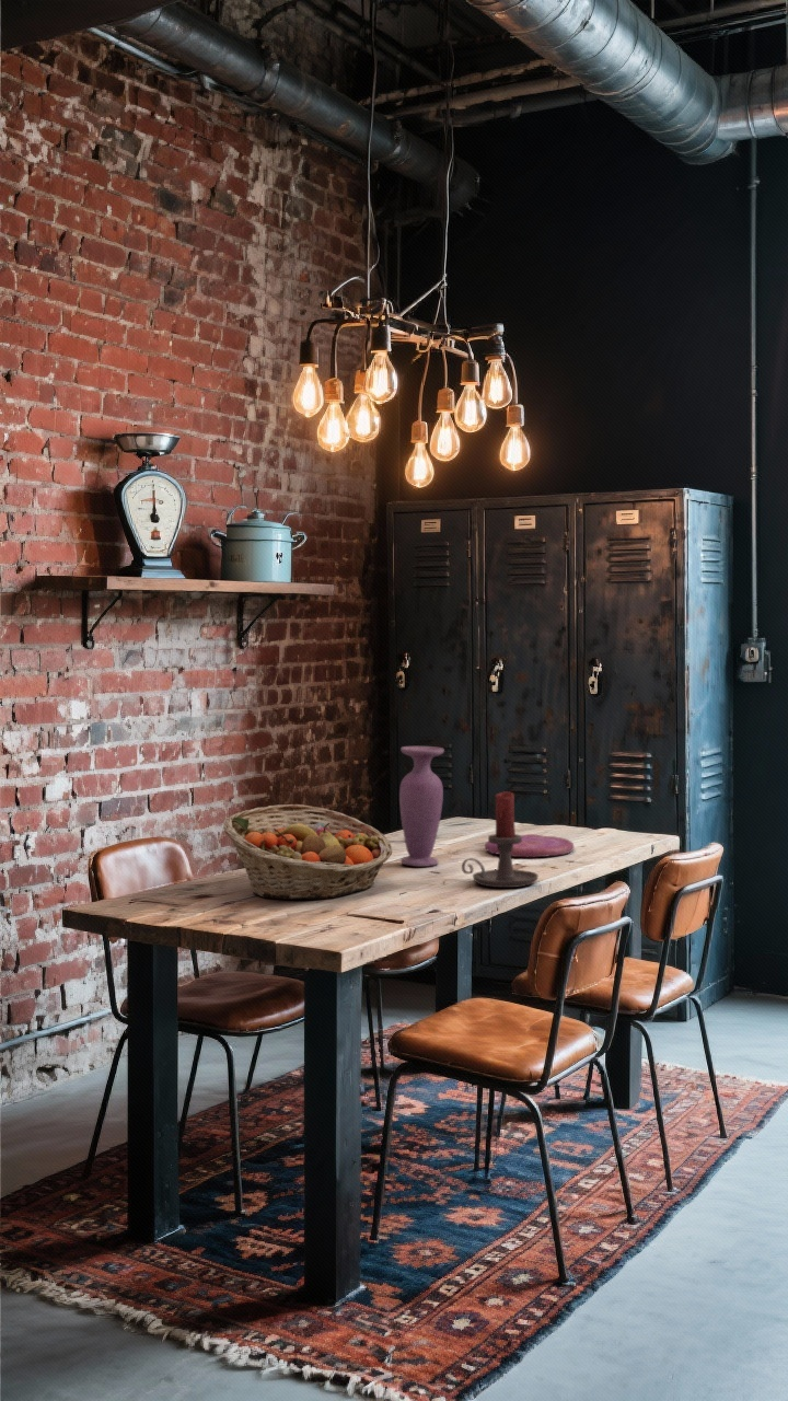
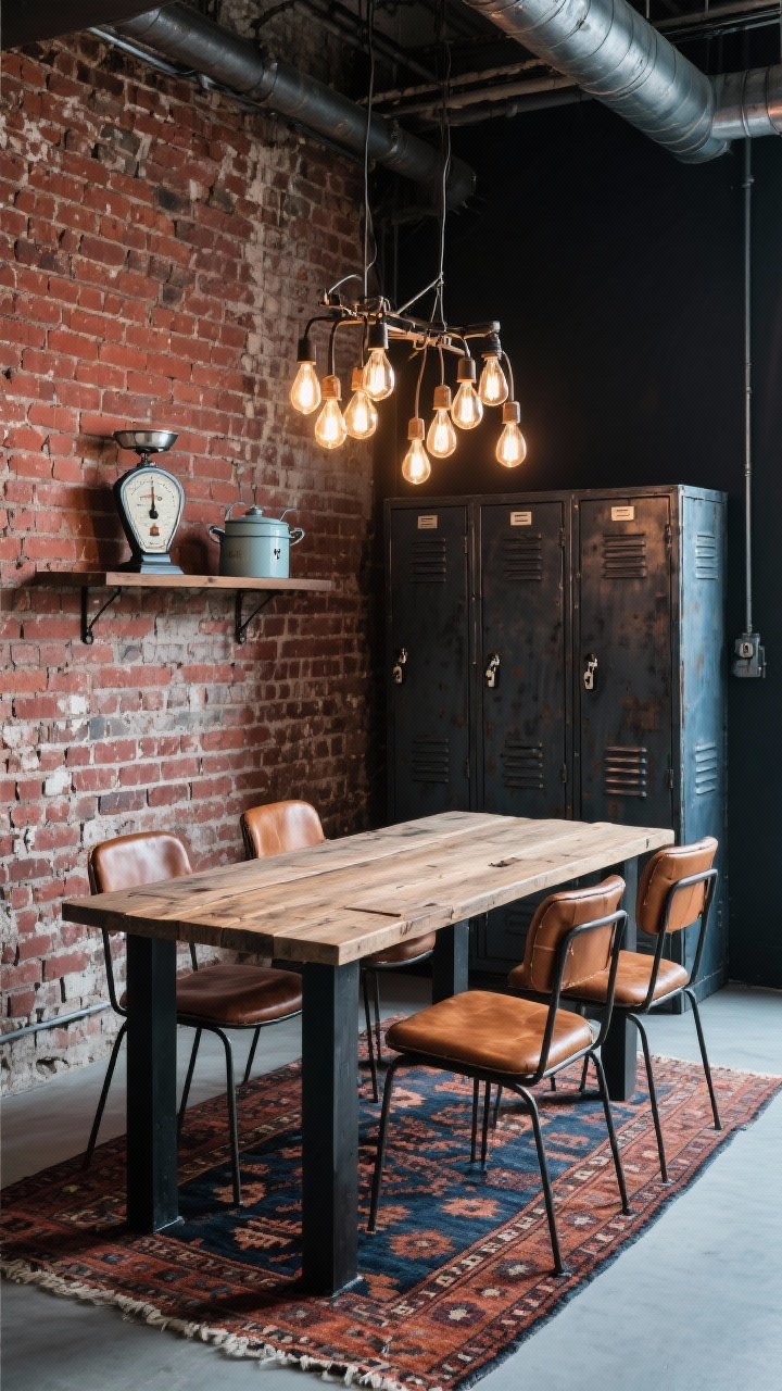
- plate [484,833,576,858]
- fruit basket [222,803,393,901]
- candle holder [461,790,540,889]
- vase [398,745,445,868]
